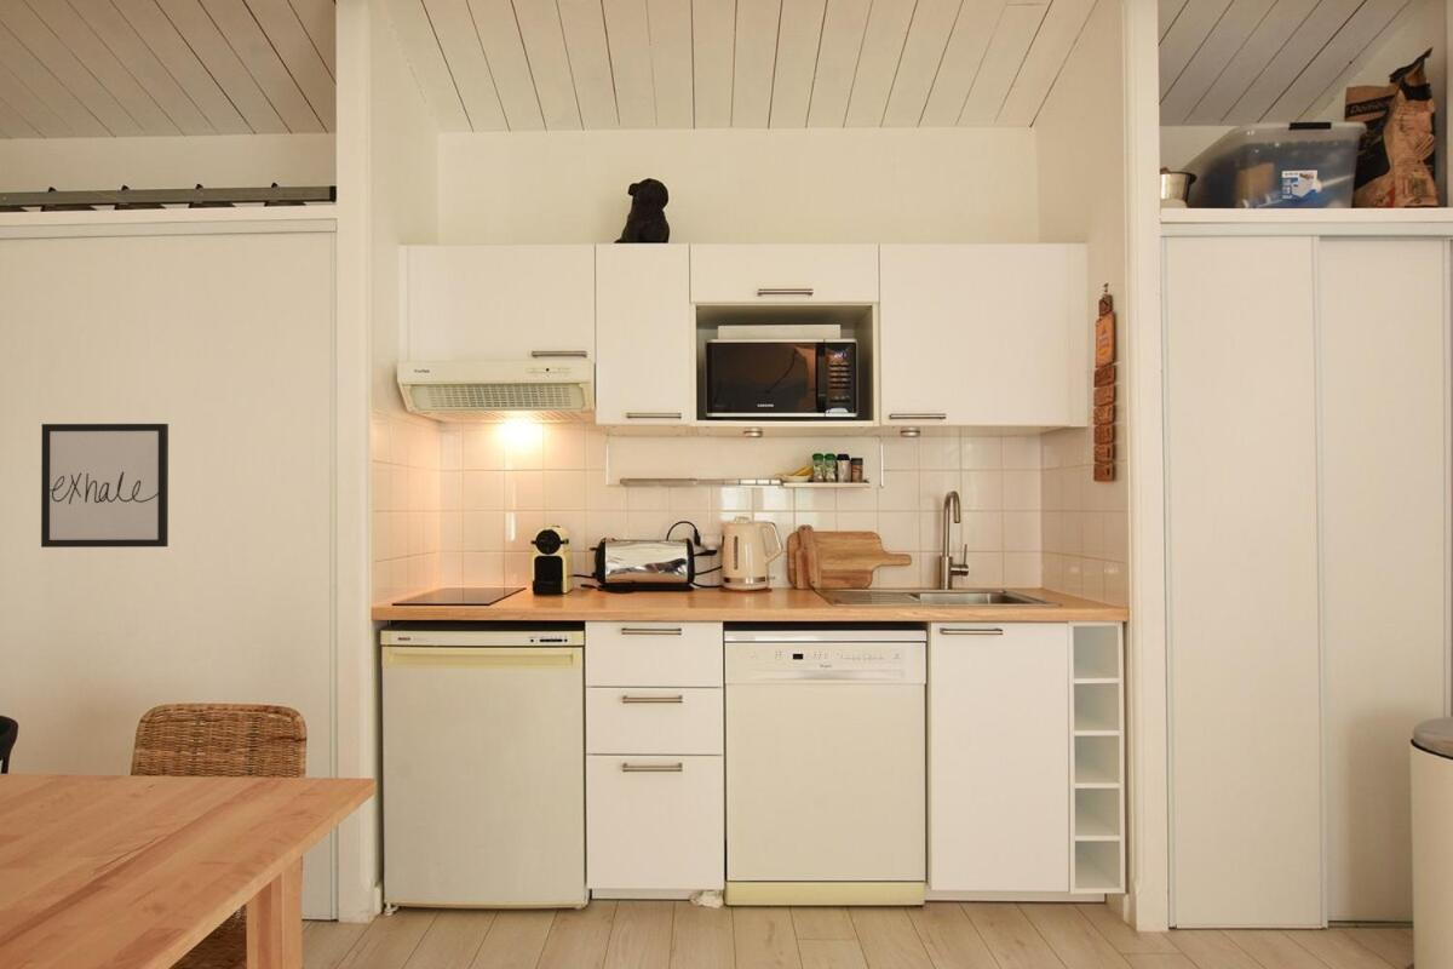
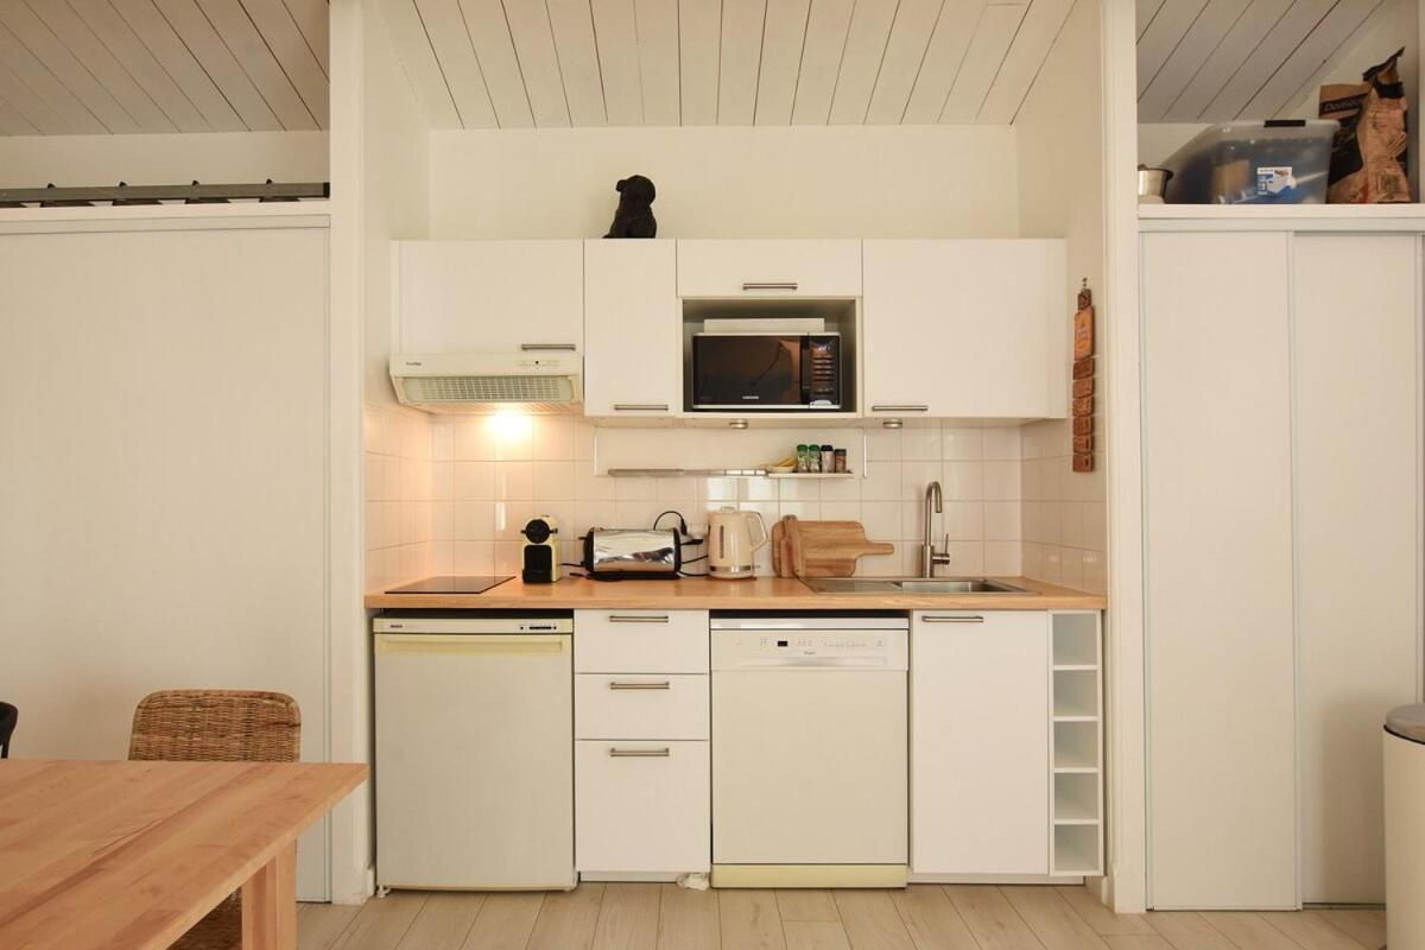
- wall art [40,423,170,549]
